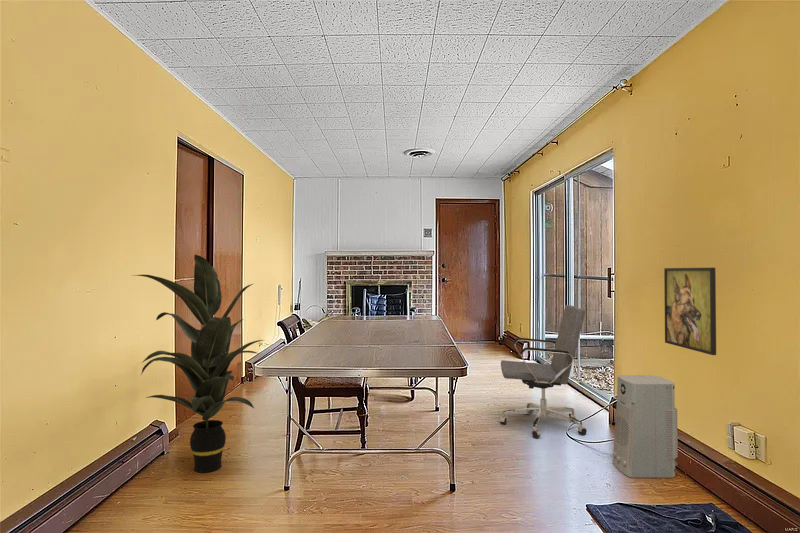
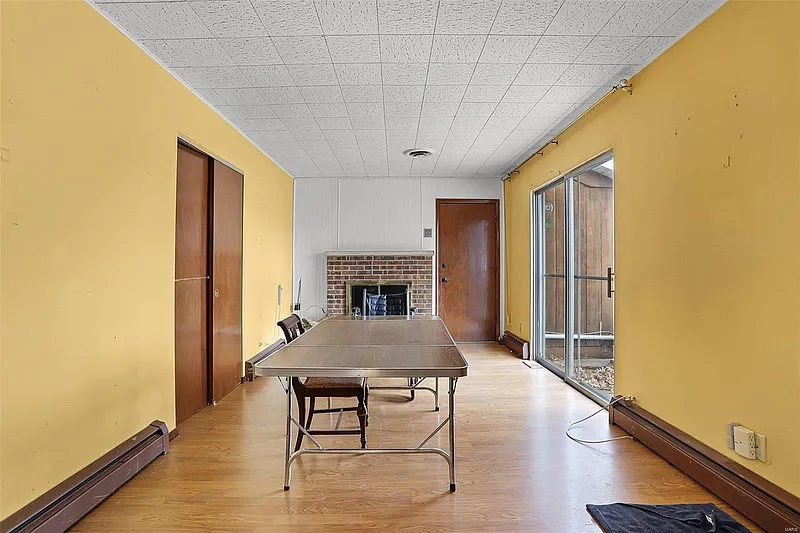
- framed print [663,267,717,356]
- air purifier [612,374,679,479]
- indoor plant [131,254,264,473]
- office chair [499,304,588,439]
